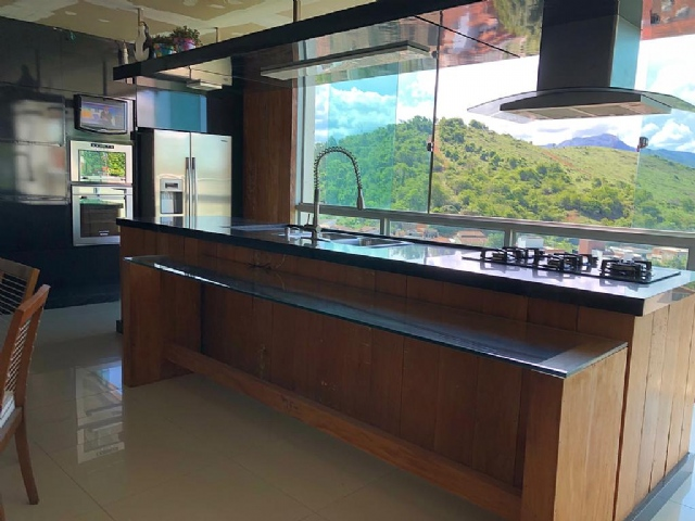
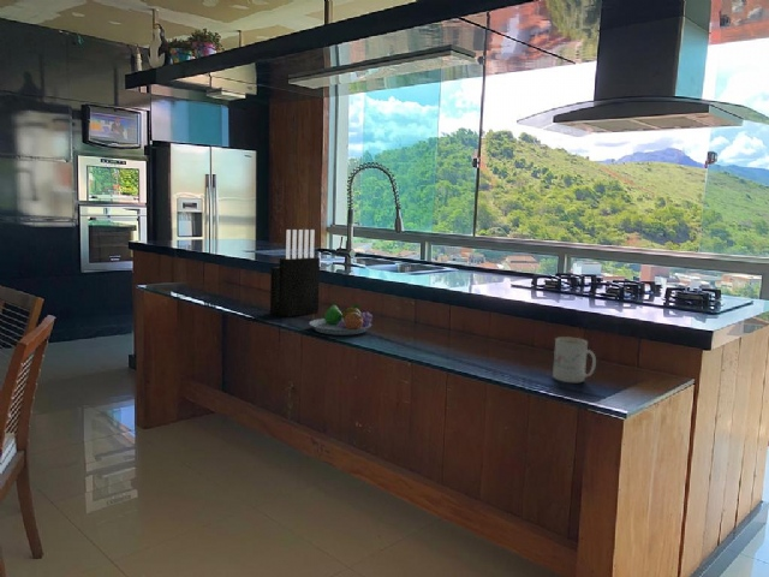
+ mug [552,335,597,383]
+ knife block [269,228,321,319]
+ fruit bowl [308,303,374,337]
